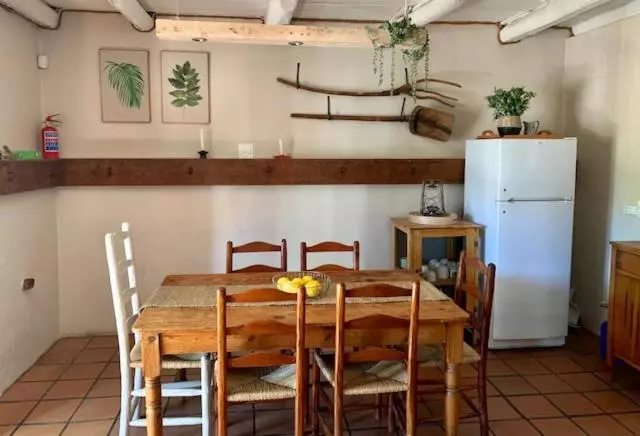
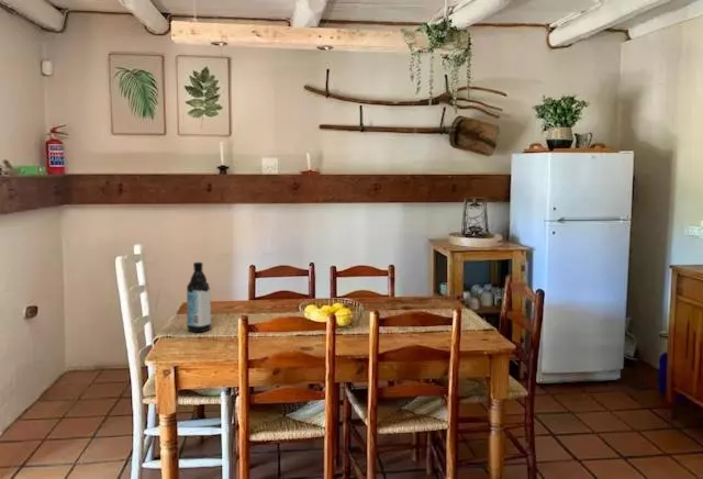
+ water bottle [186,261,212,333]
